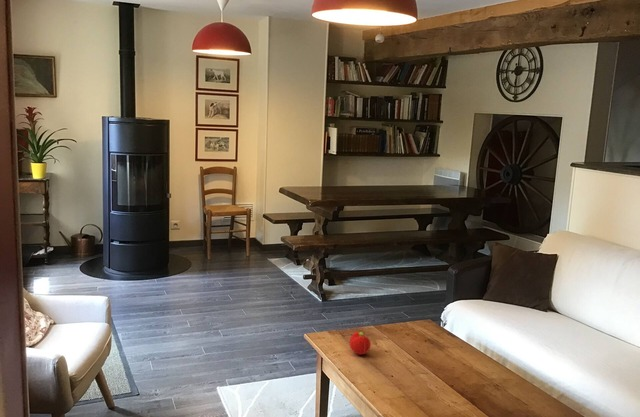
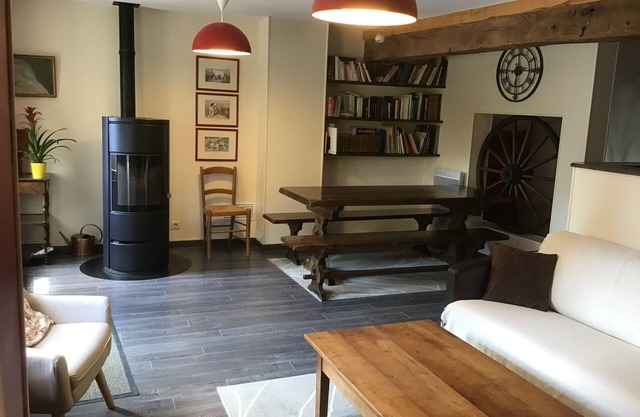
- fruit [349,331,372,356]
